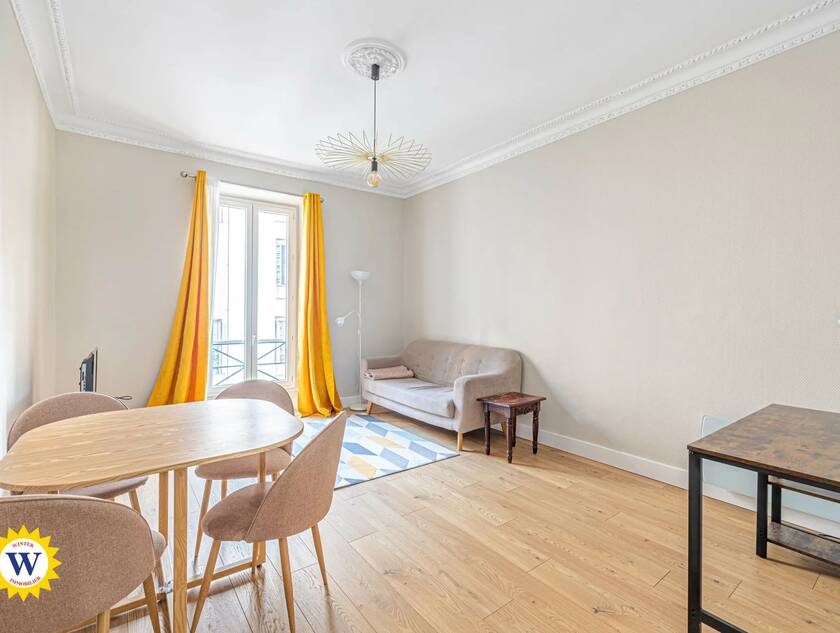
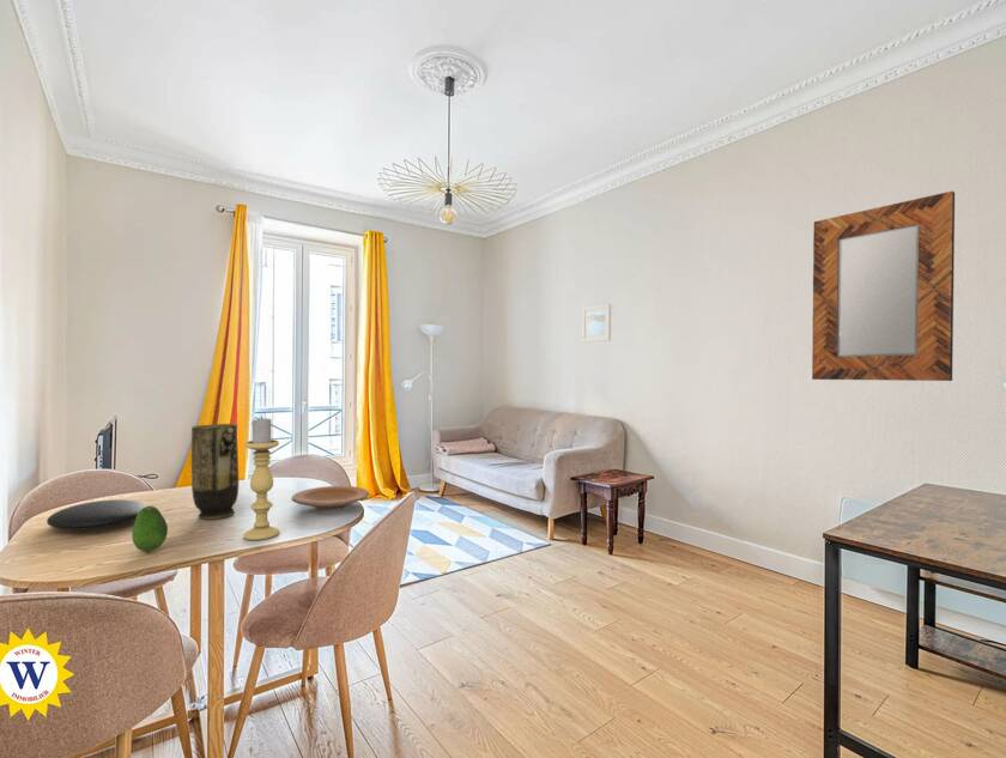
+ fruit [131,505,169,553]
+ vase [190,423,240,520]
+ home mirror [811,189,956,382]
+ plate [46,498,149,532]
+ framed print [581,303,612,344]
+ plate [291,485,370,511]
+ candle holder [242,416,280,541]
